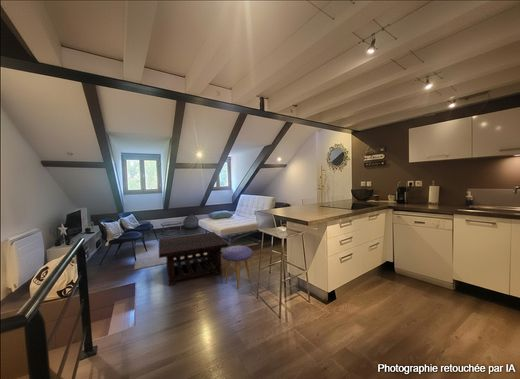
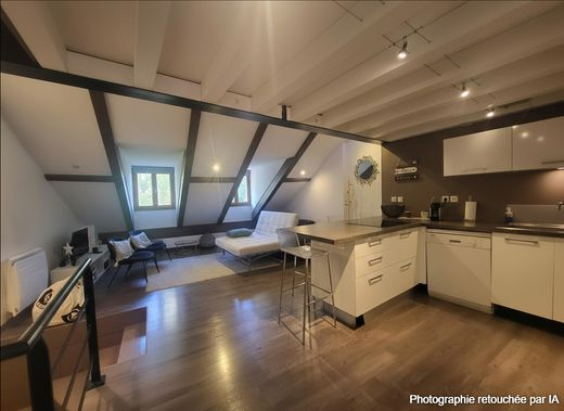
- coffee table [158,231,229,286]
- stool [221,245,253,289]
